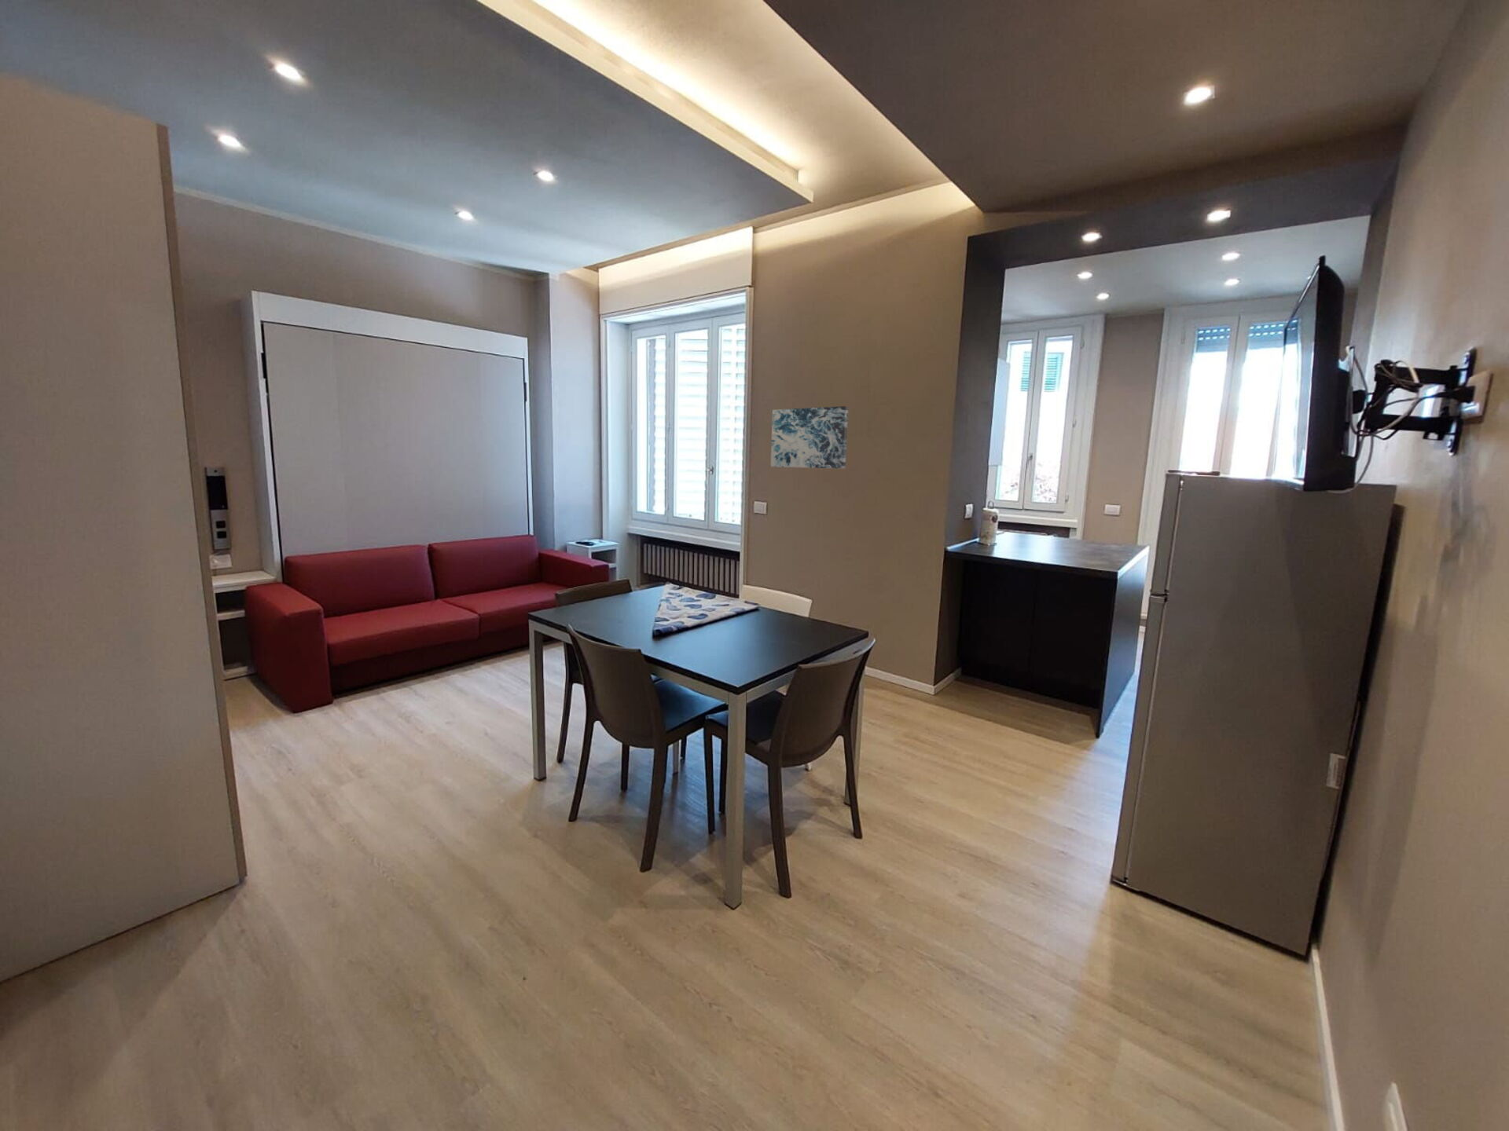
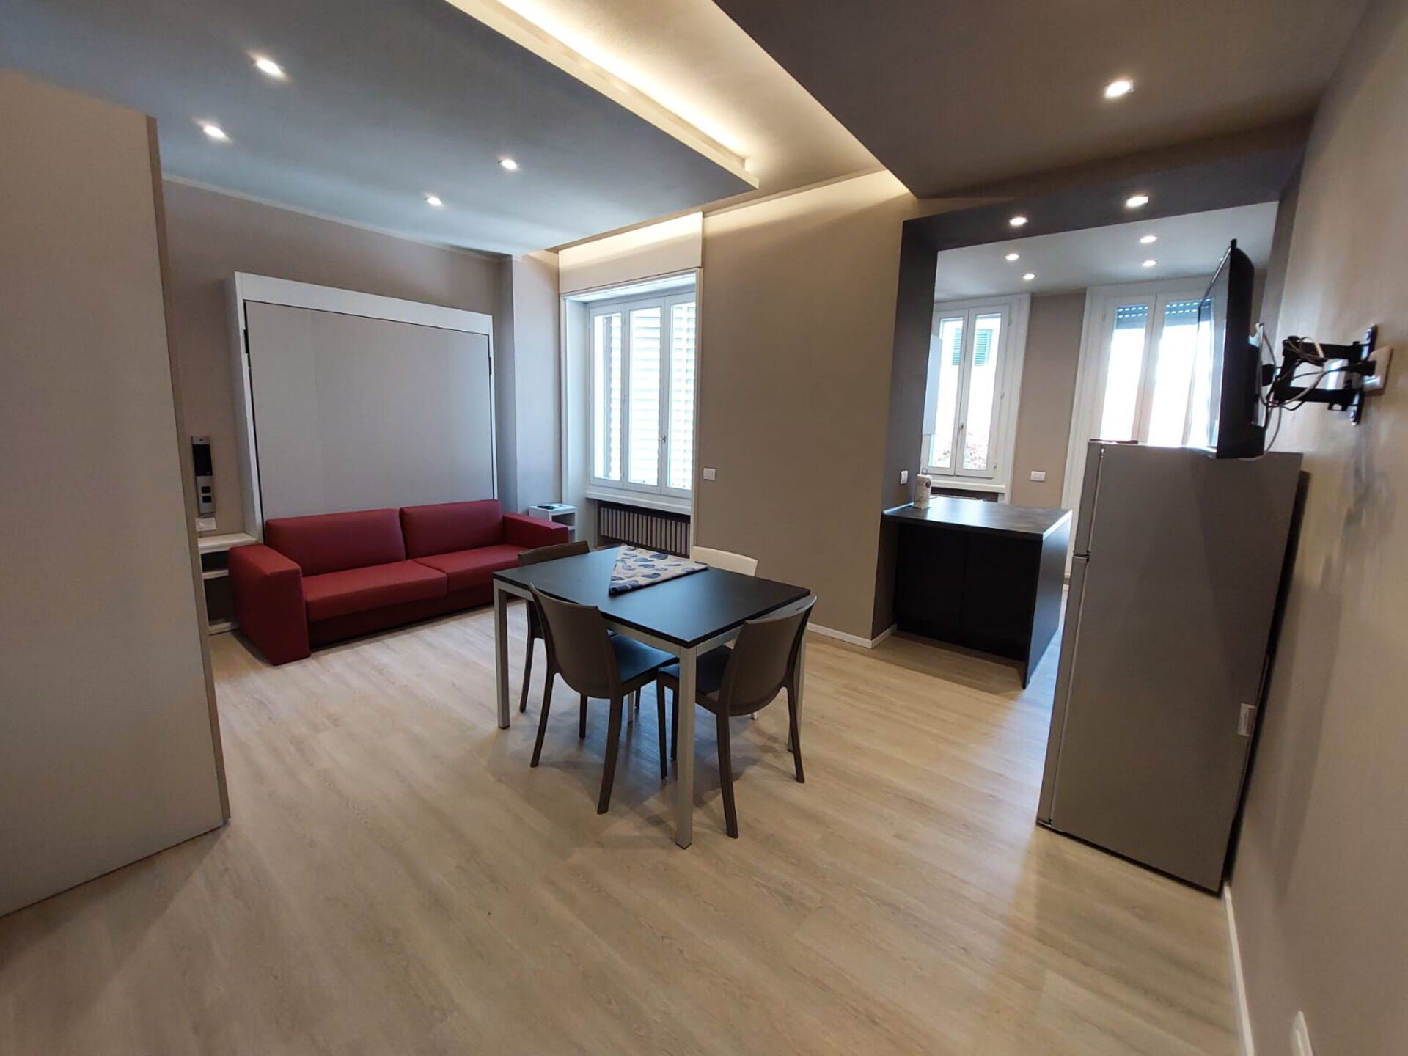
- wall art [770,405,848,469]
